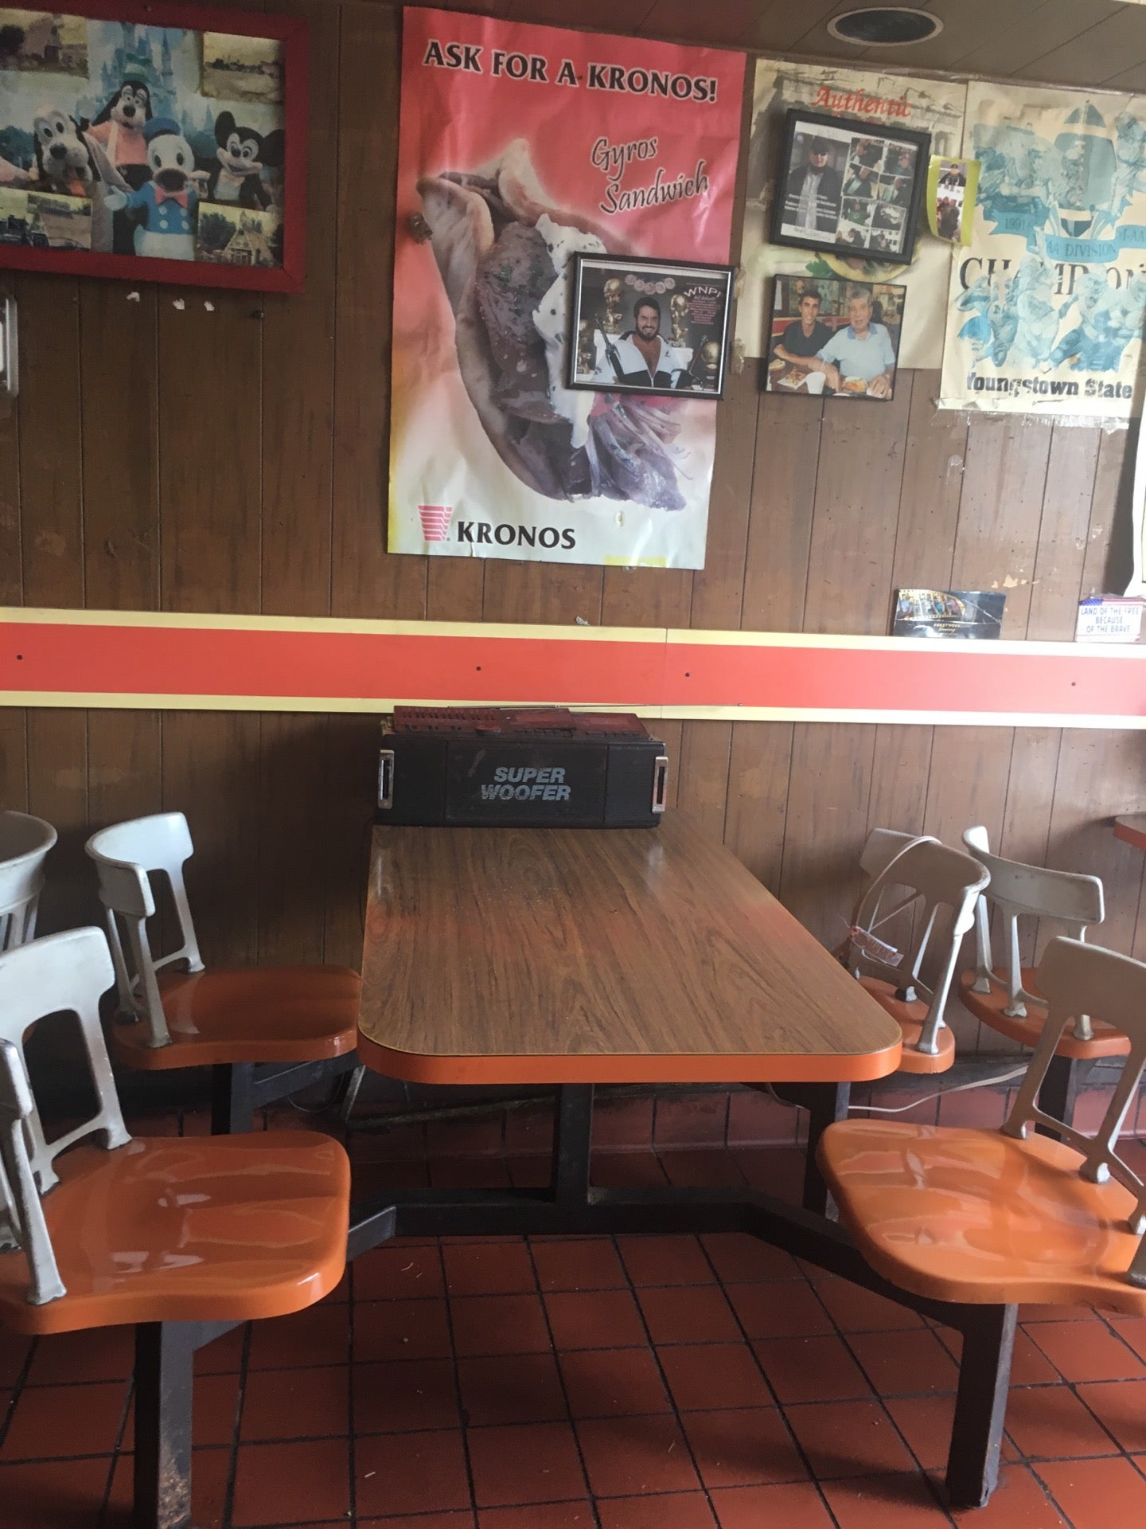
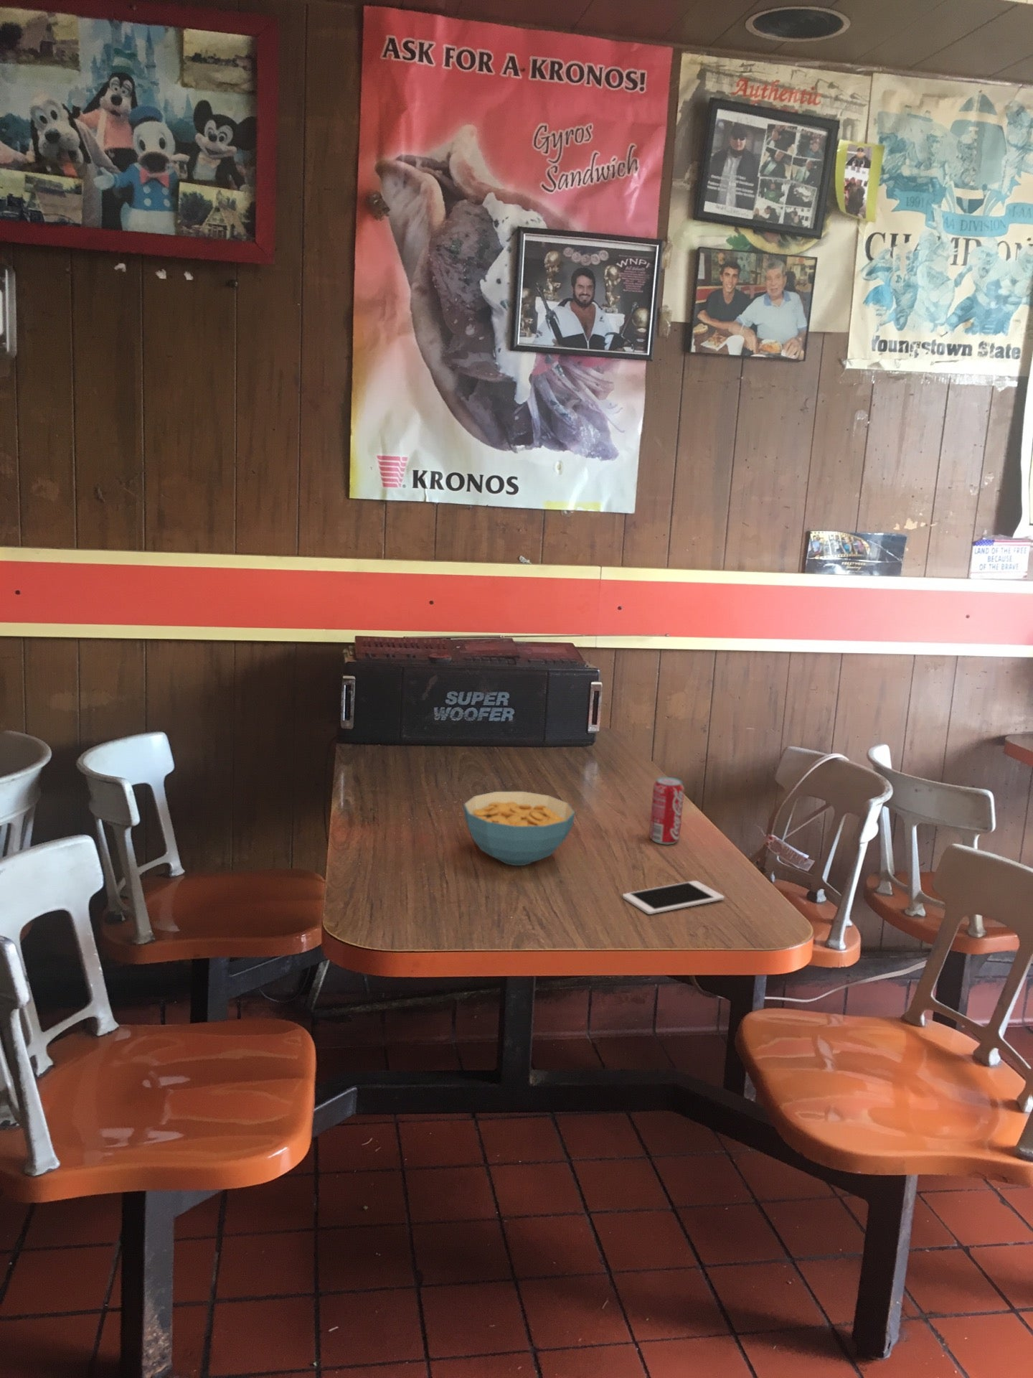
+ beverage can [649,777,685,845]
+ cell phone [622,880,725,915]
+ cereal bowl [462,791,576,866]
